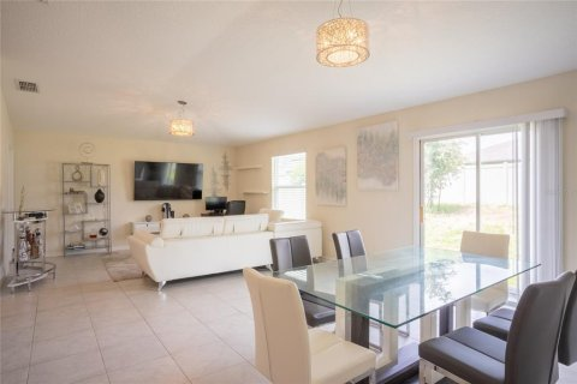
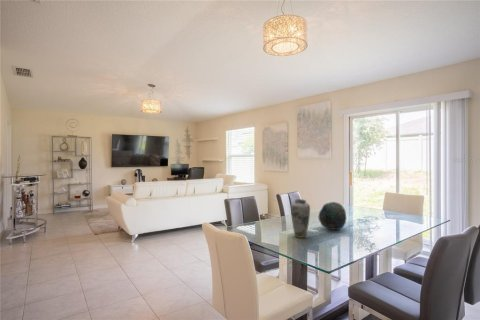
+ vase [290,198,311,239]
+ decorative bowl [318,201,347,231]
